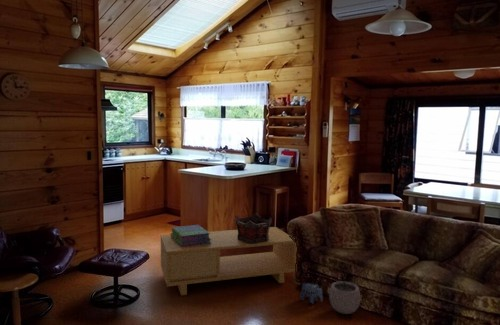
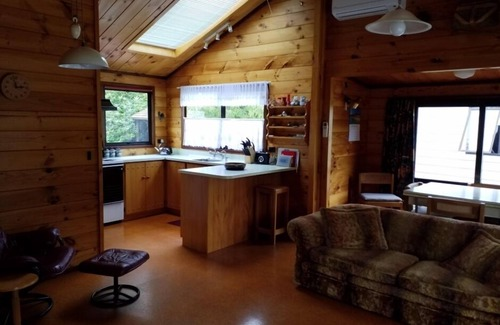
- plush toy [300,282,324,305]
- plant pot [328,276,361,315]
- decorative container [234,212,273,244]
- coffee table [160,226,298,296]
- stack of books [170,224,211,247]
